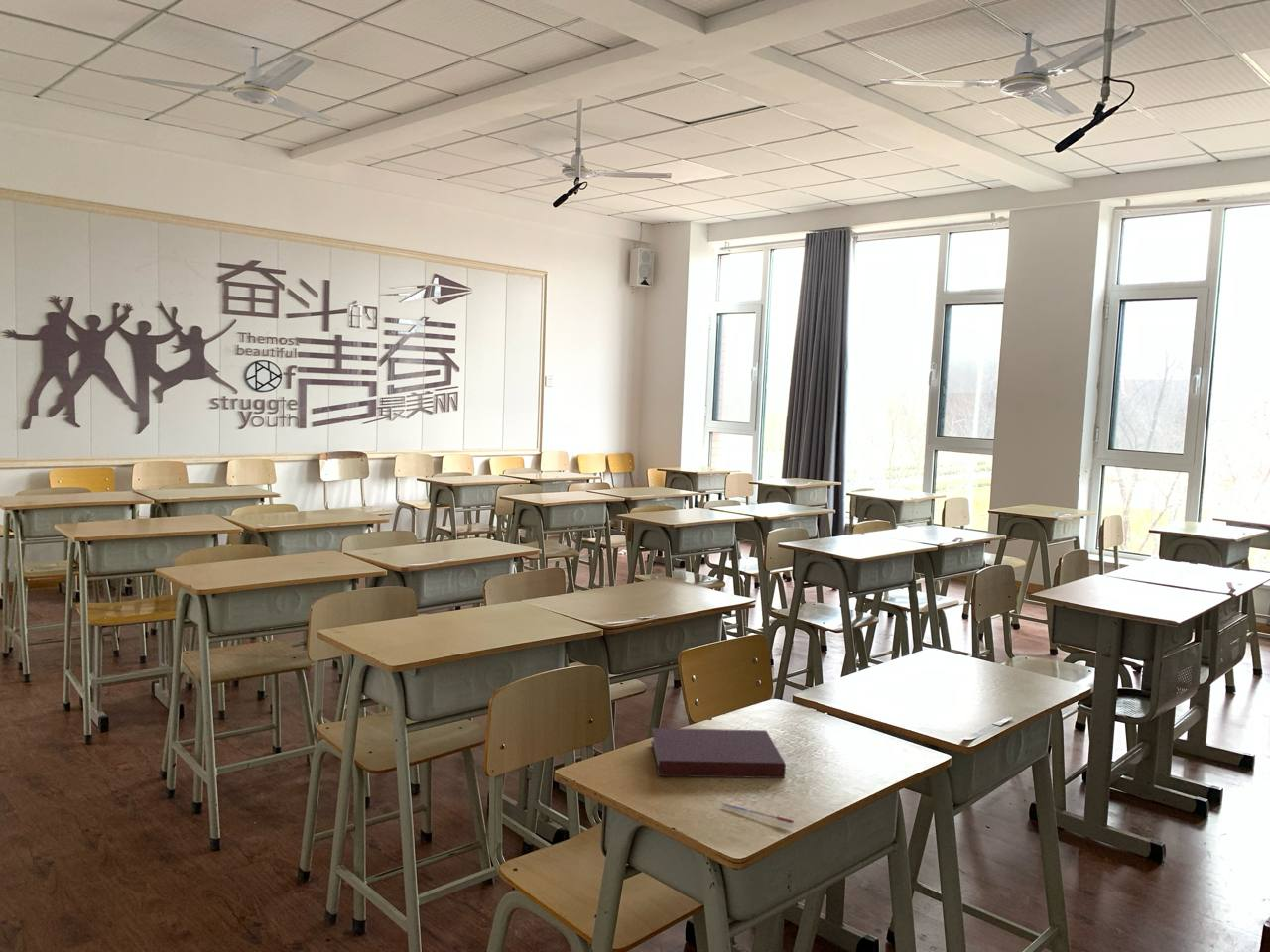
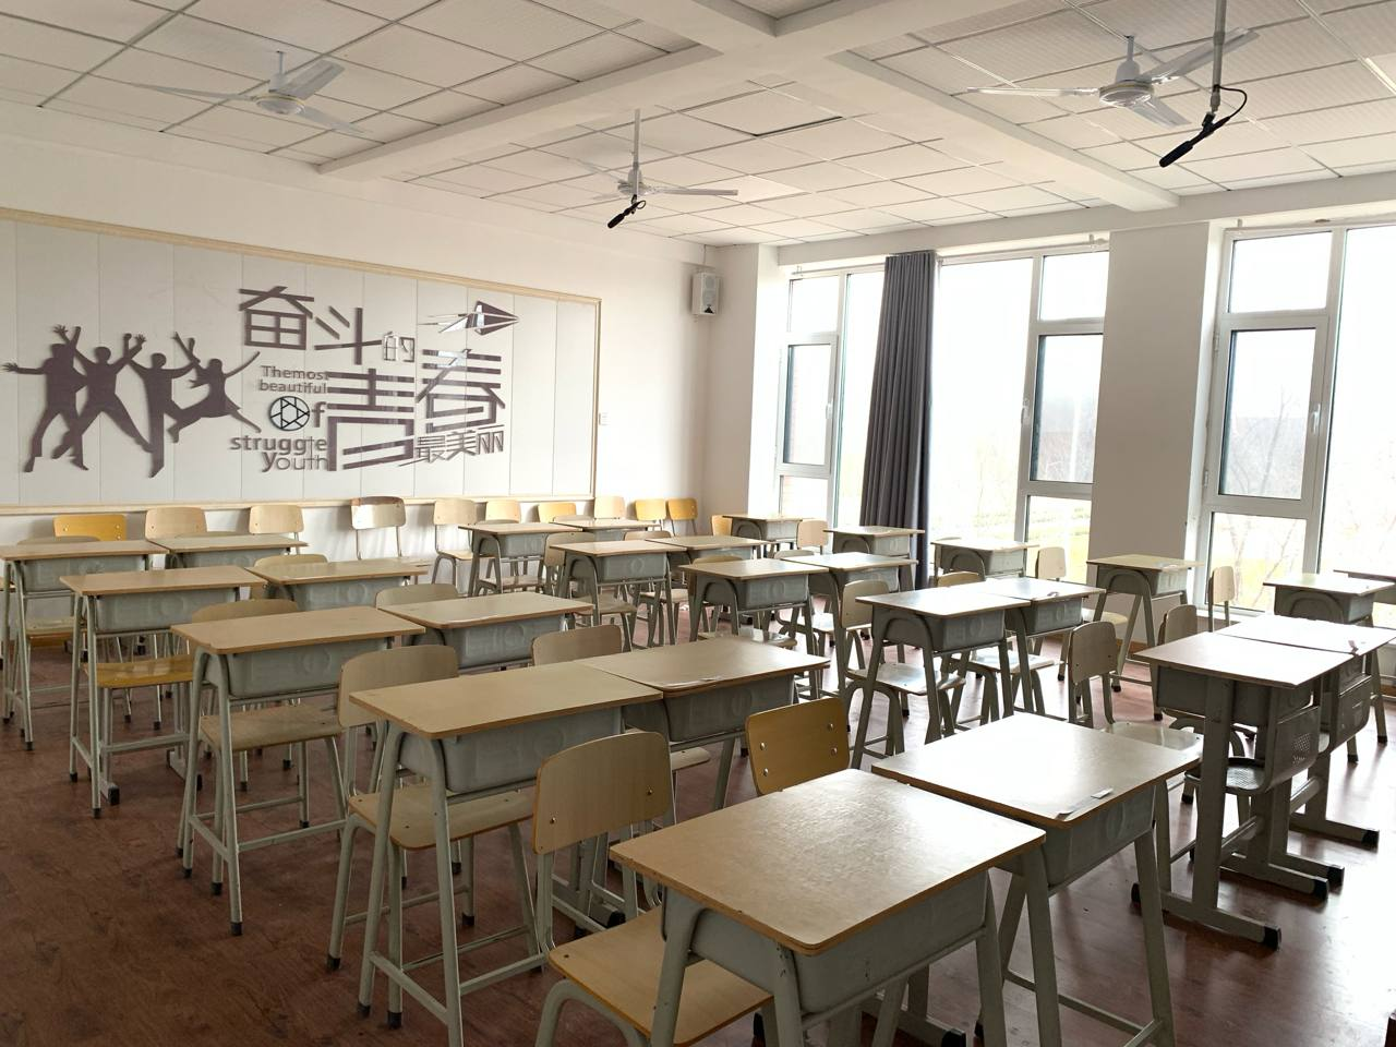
- pen [721,802,795,824]
- notebook [650,727,787,779]
